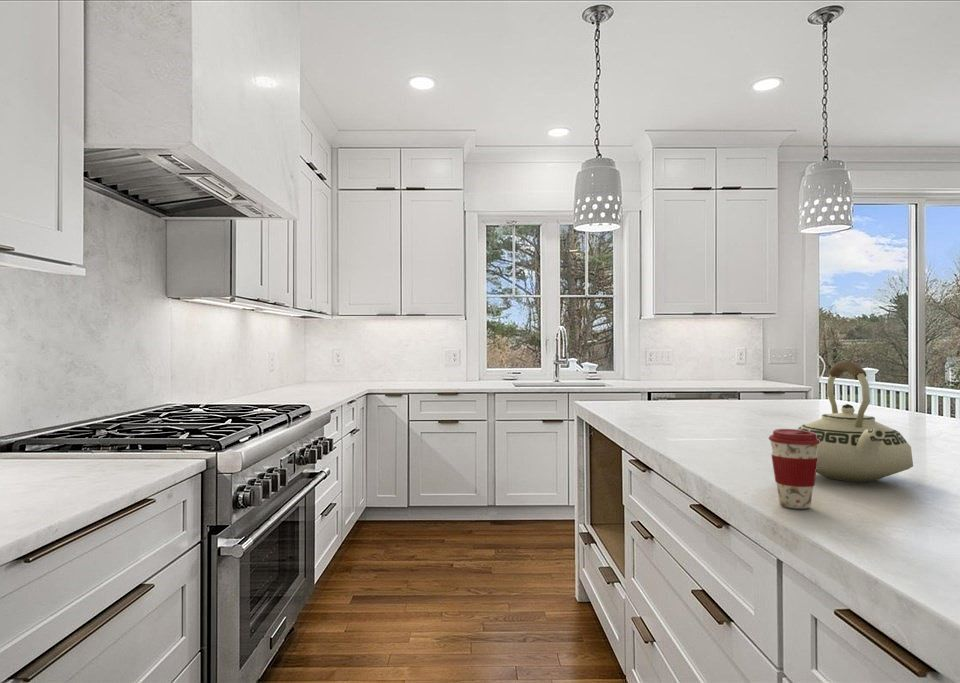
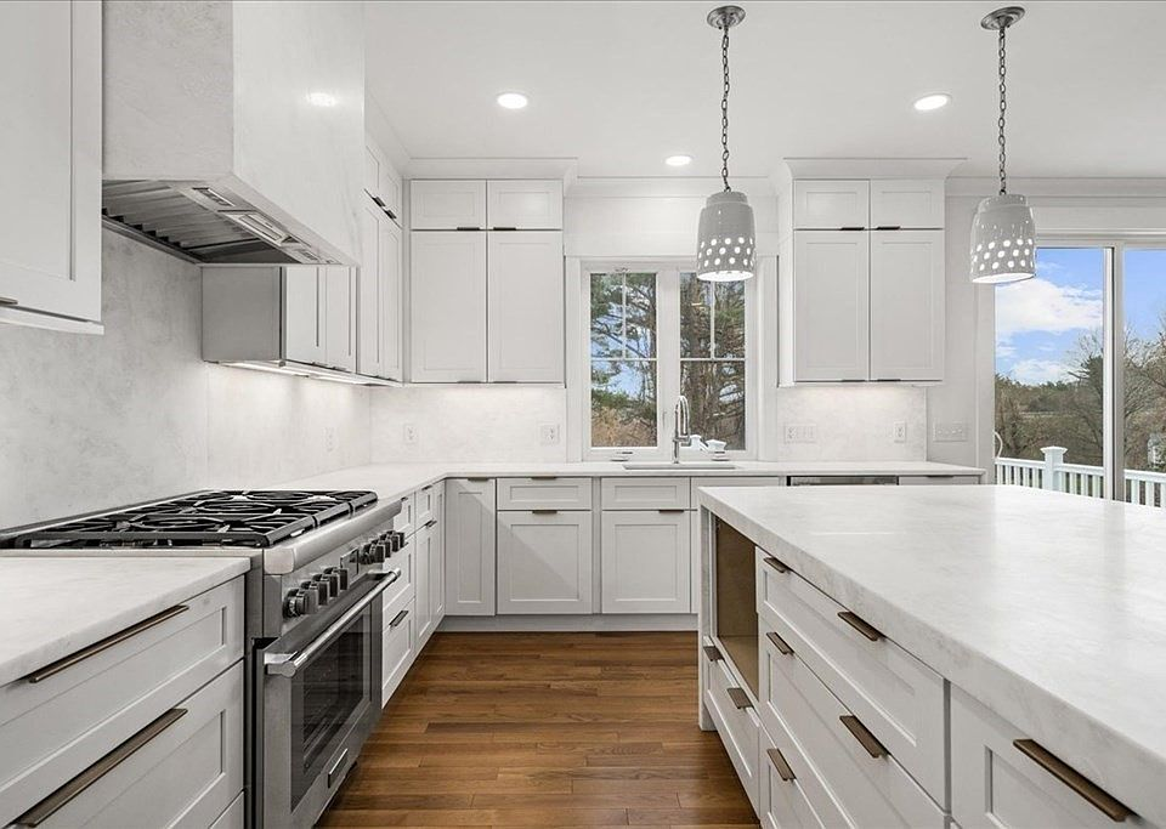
- teakettle [796,360,914,483]
- coffee cup [768,428,820,510]
